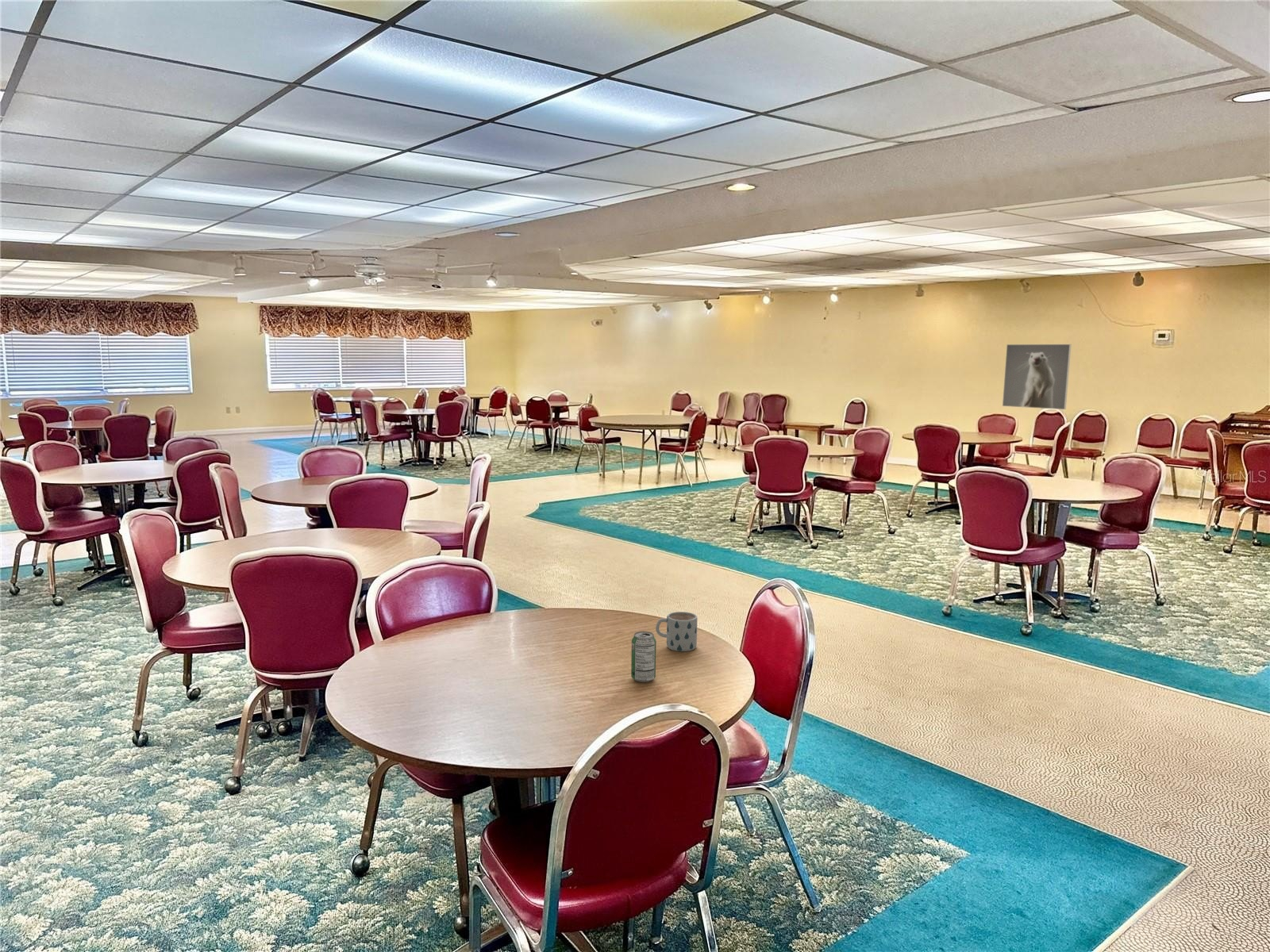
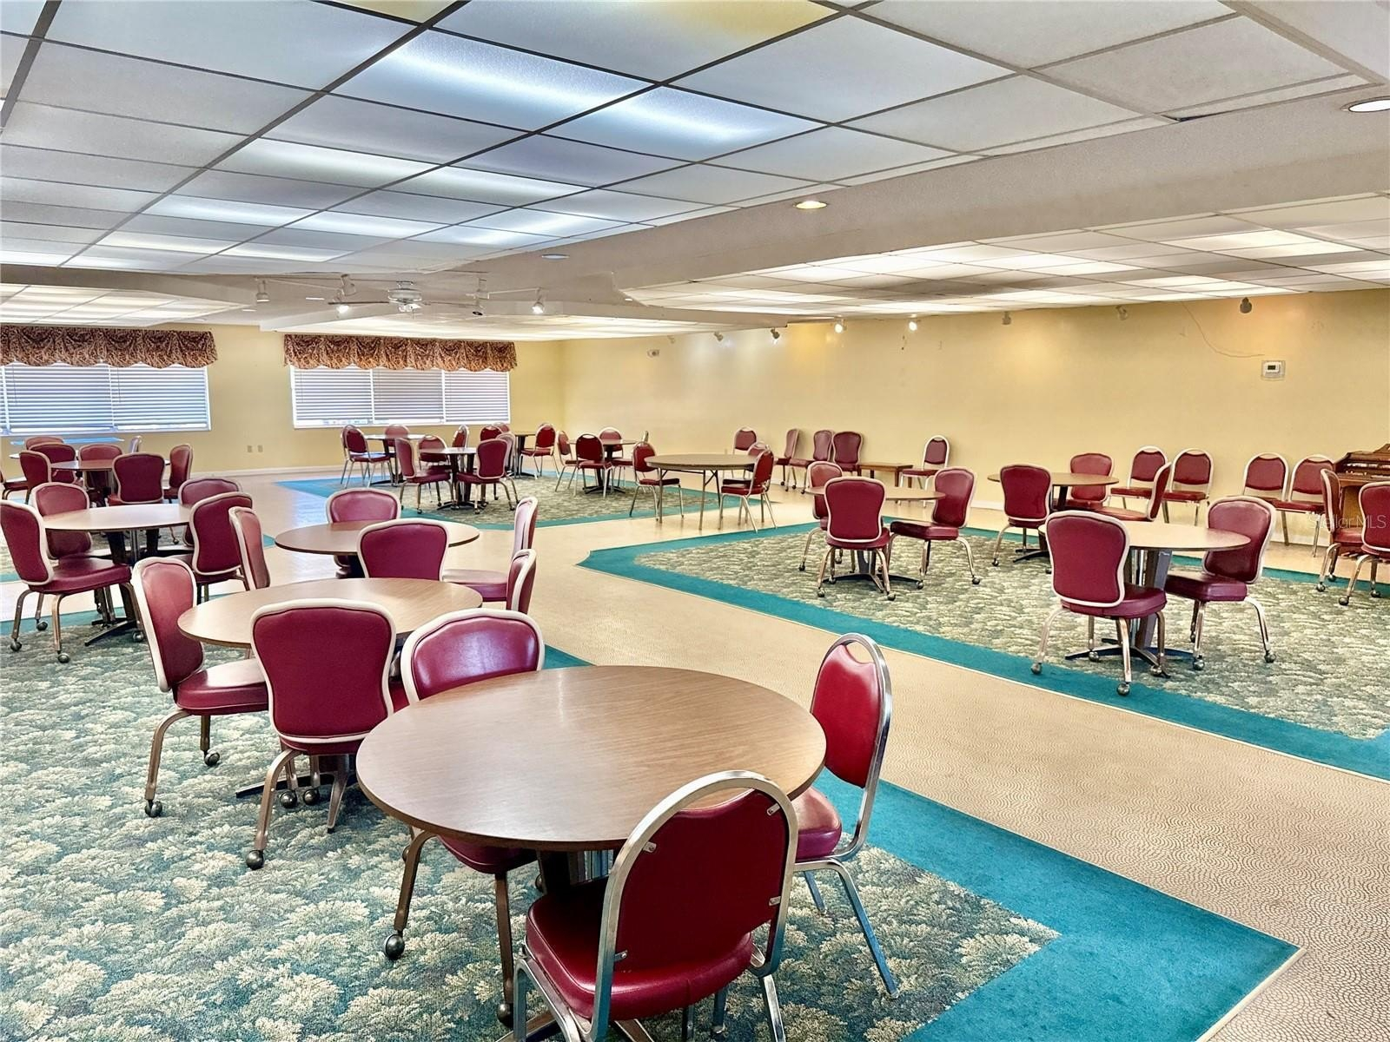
- beverage can [630,631,657,683]
- mug [655,611,698,652]
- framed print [1002,344,1072,410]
